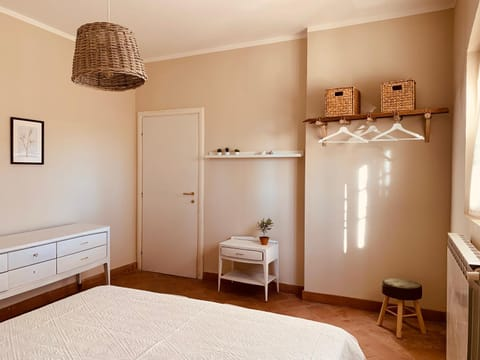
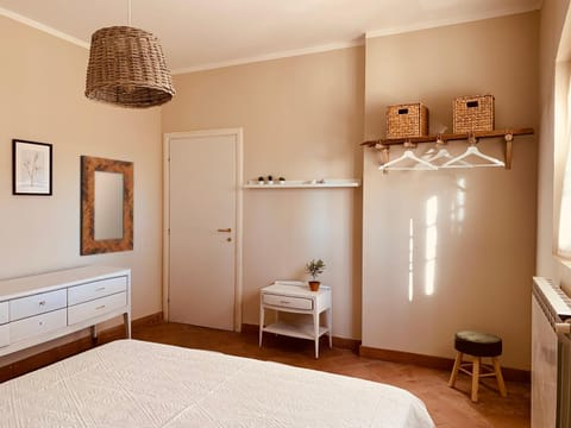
+ home mirror [79,155,136,257]
